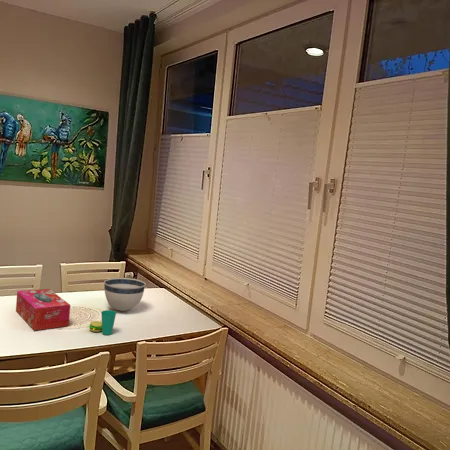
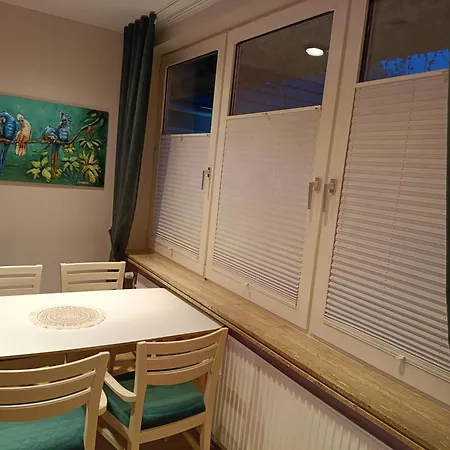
- bowl [103,277,146,312]
- tissue box [15,288,71,331]
- cup [88,309,117,336]
